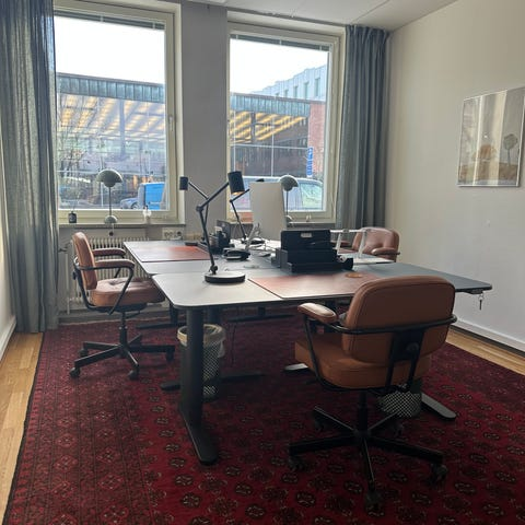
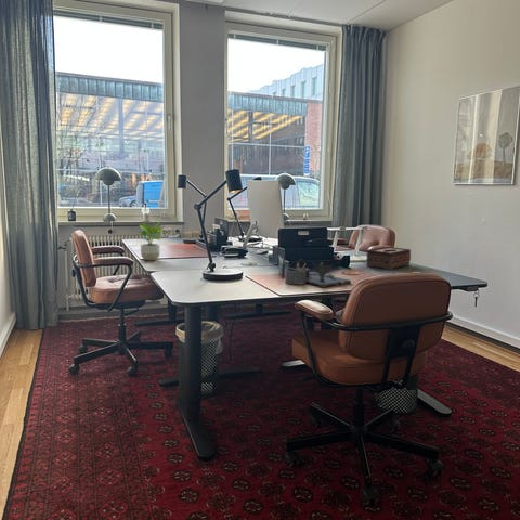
+ desk organizer [278,256,352,289]
+ tissue box [365,246,412,271]
+ potted plant [133,220,165,261]
